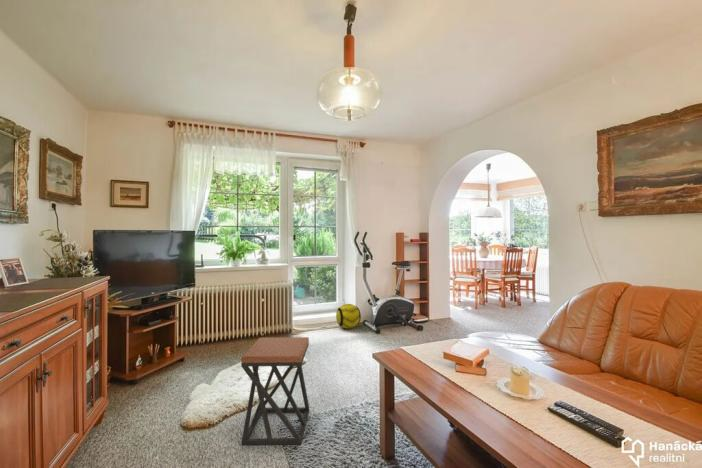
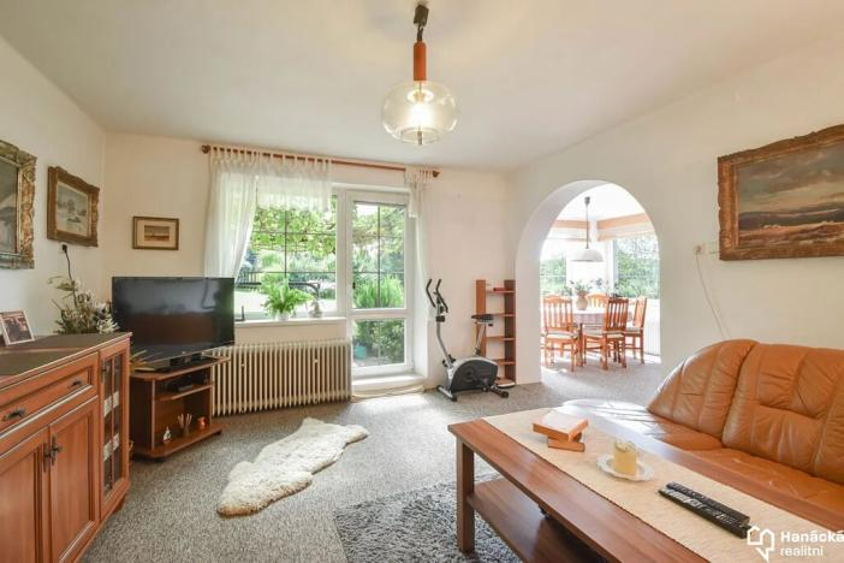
- ball [335,303,362,330]
- stool [240,336,310,446]
